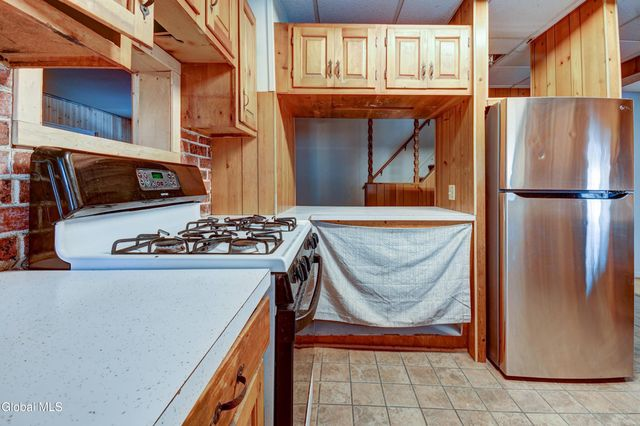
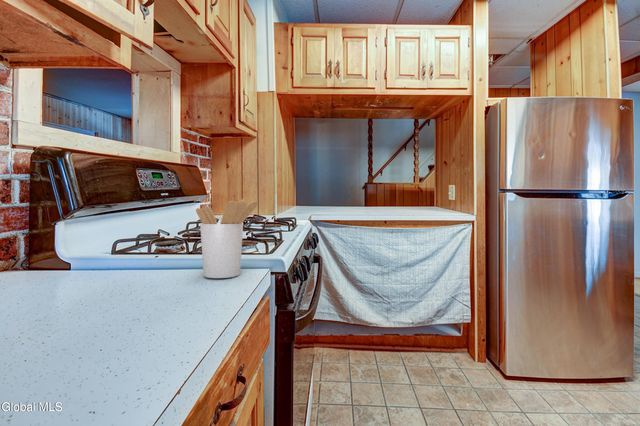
+ utensil holder [195,198,259,279]
